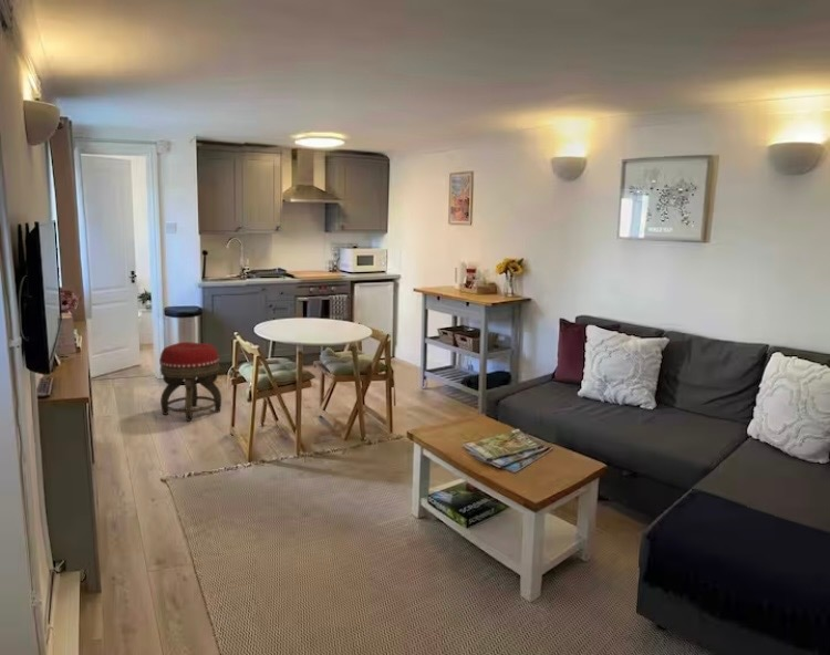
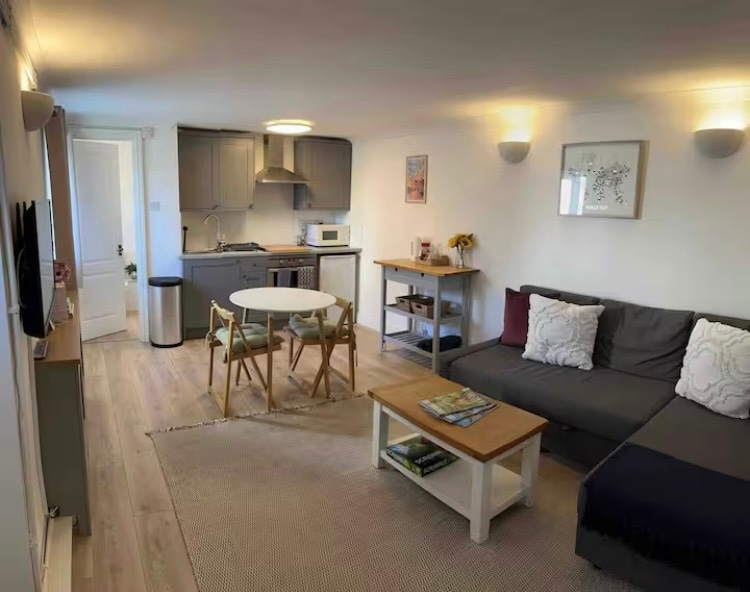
- footstool [158,341,222,423]
